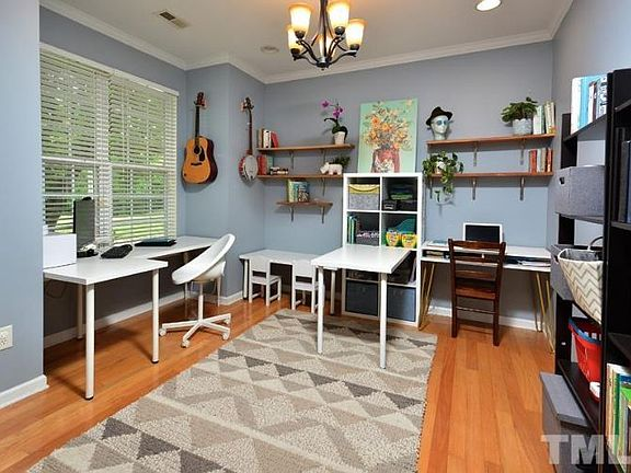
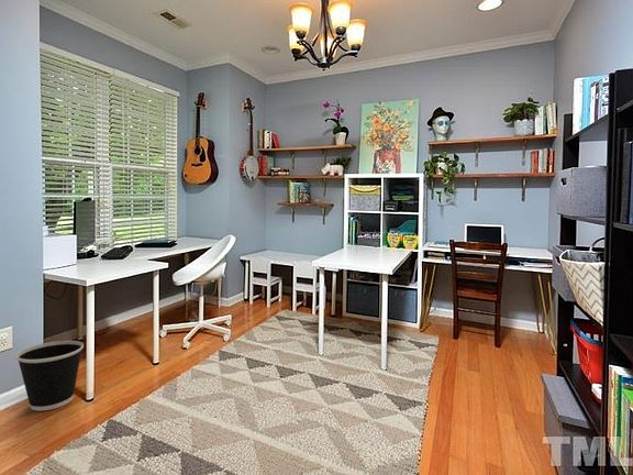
+ wastebasket [15,340,85,412]
